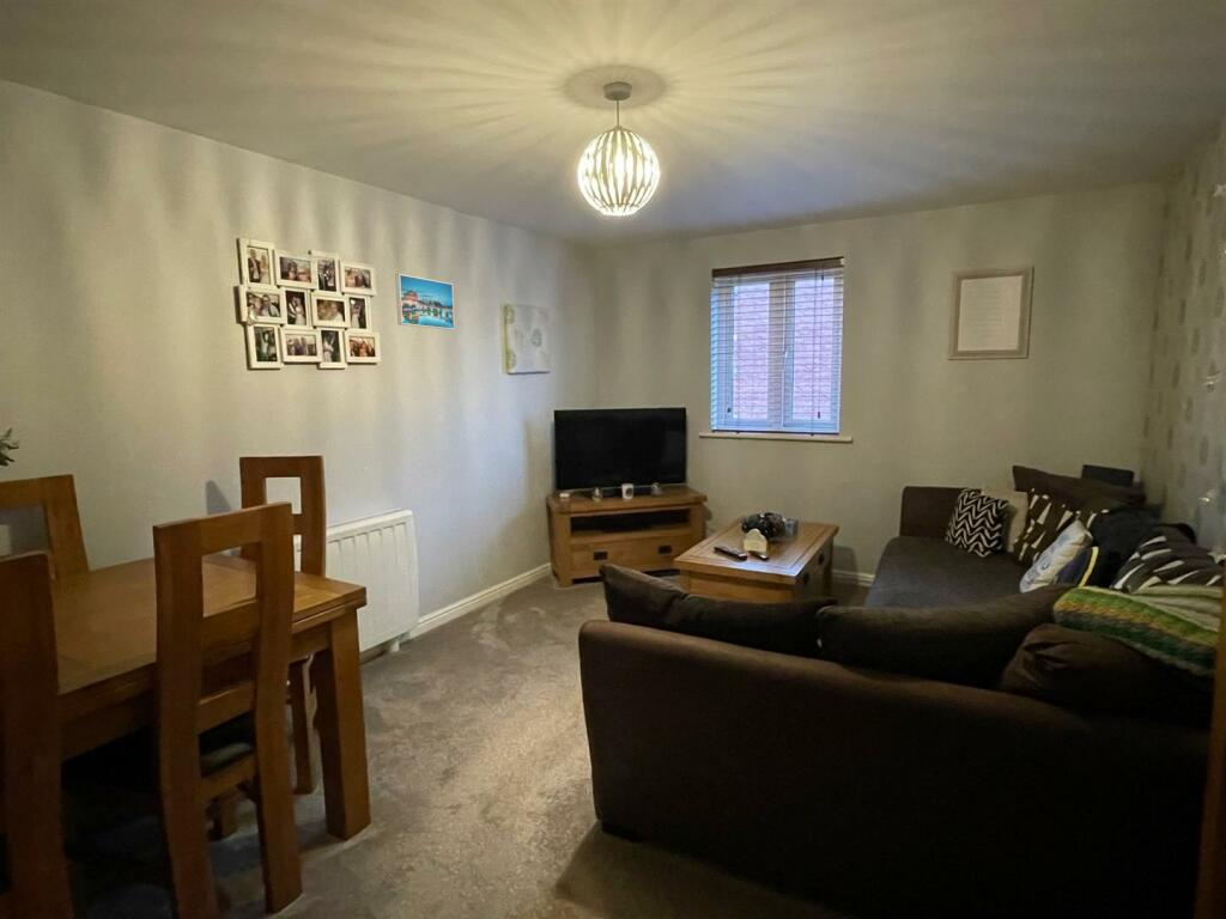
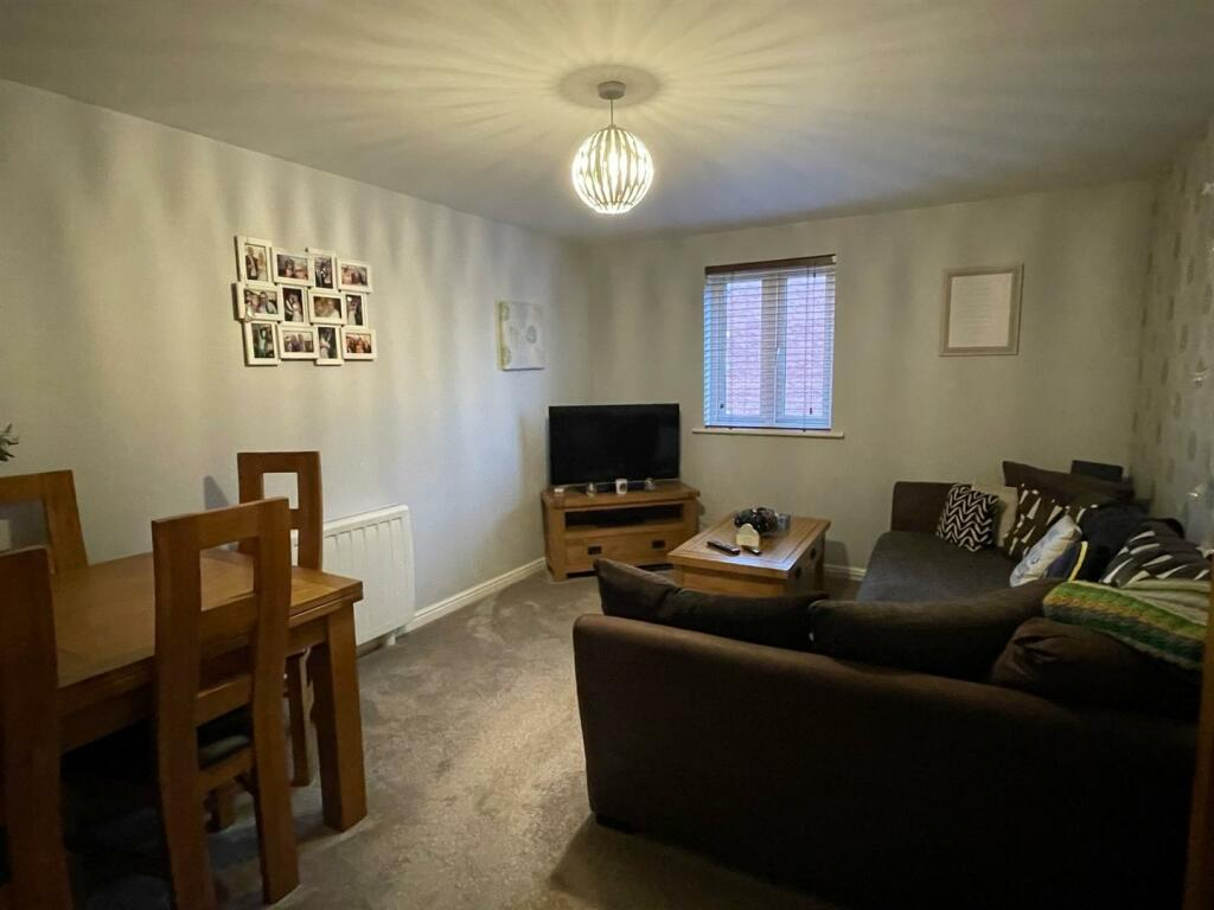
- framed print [394,273,455,331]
